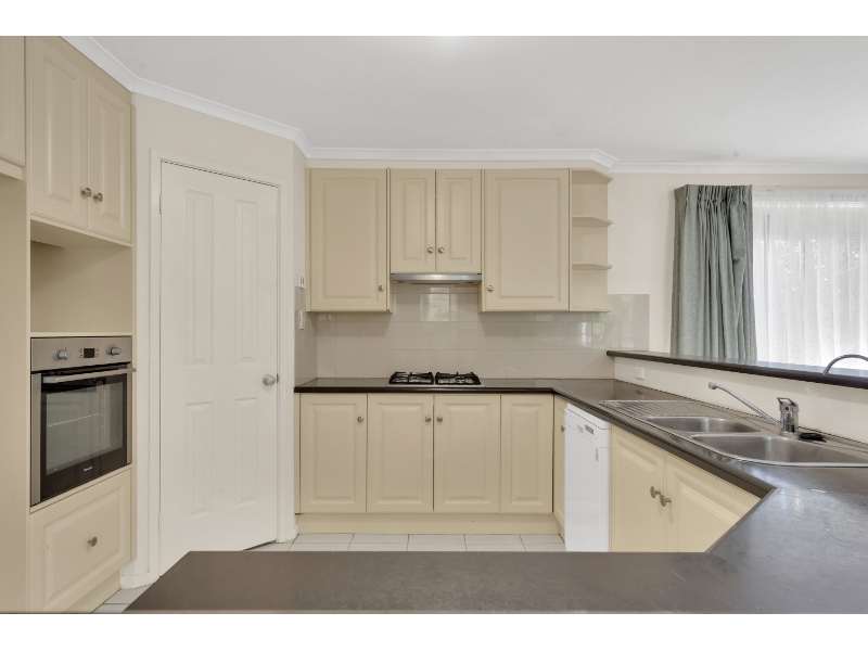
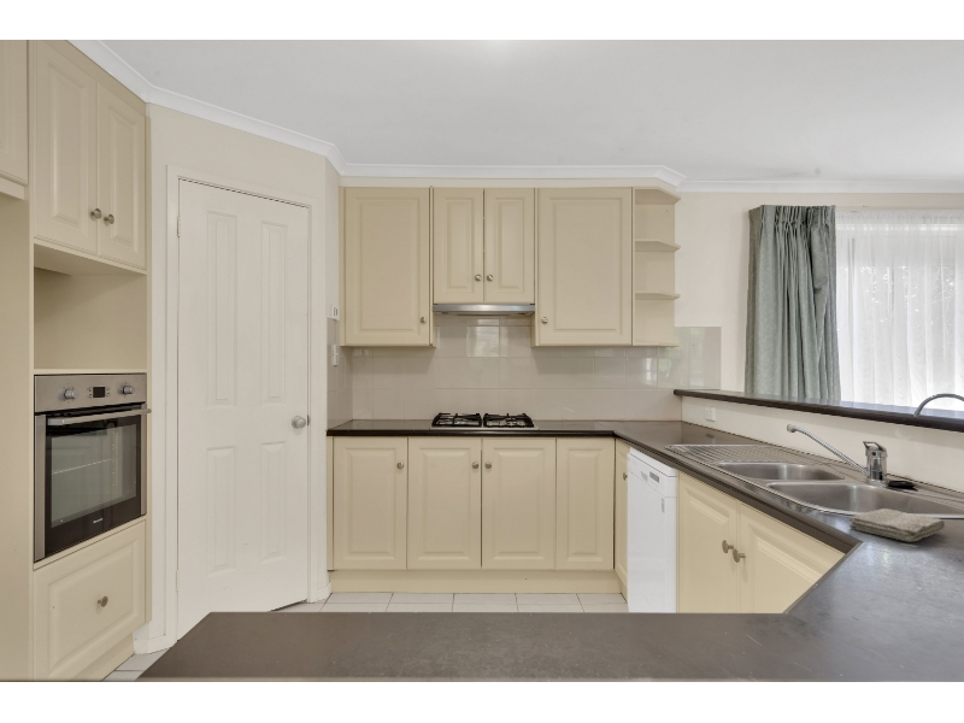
+ washcloth [848,507,946,543]
